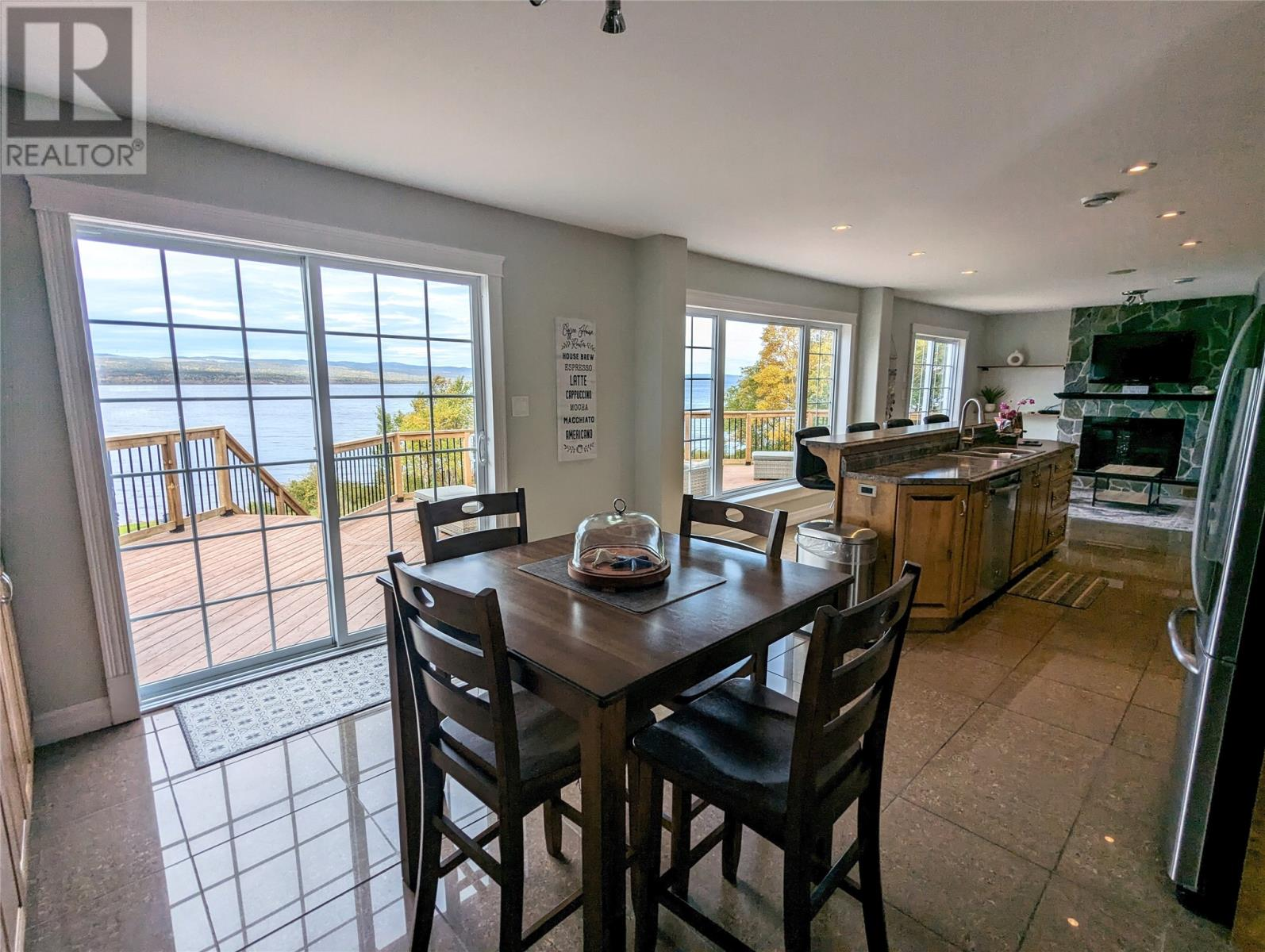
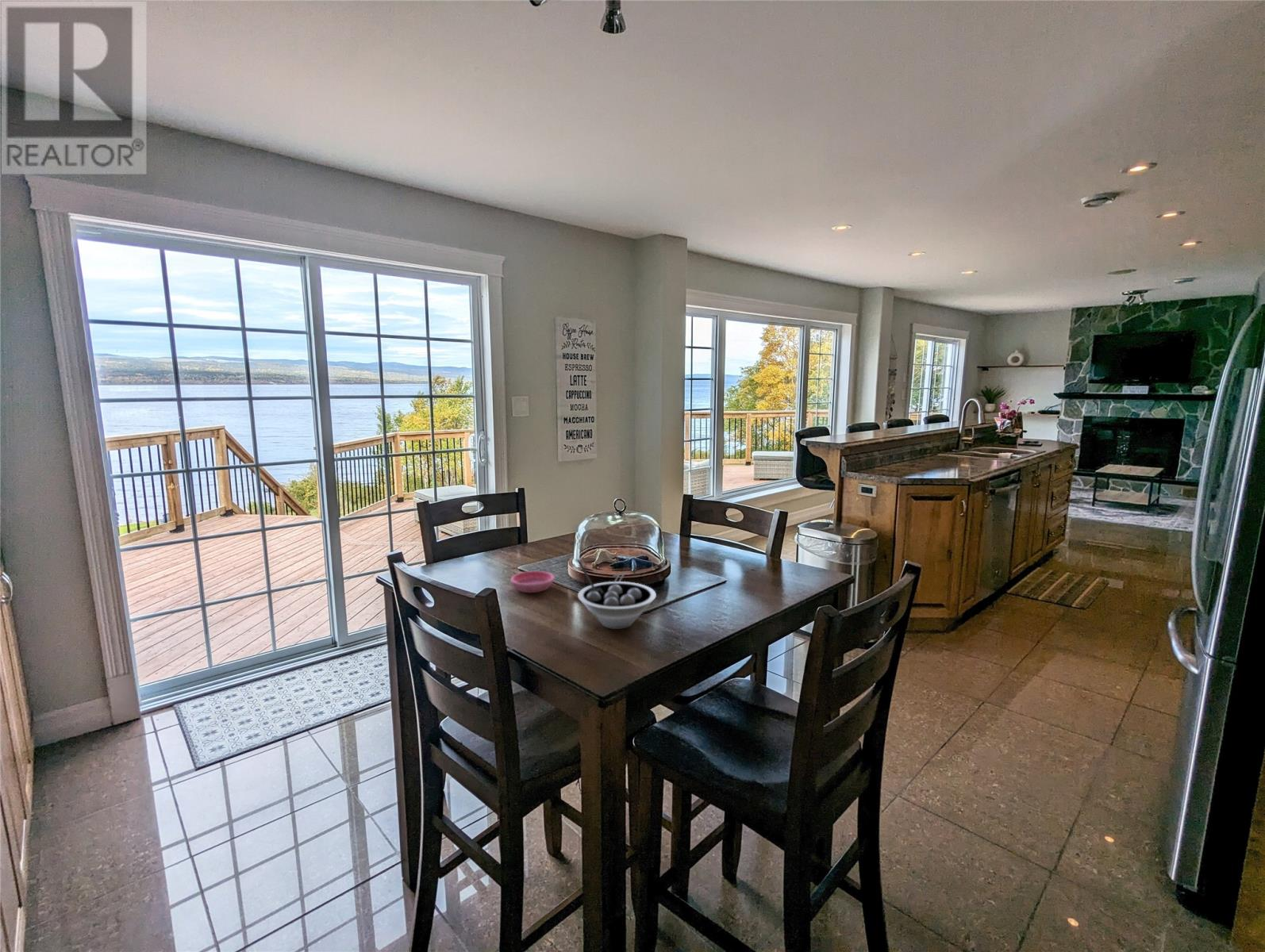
+ saucer [509,570,556,593]
+ bowl [575,559,657,630]
